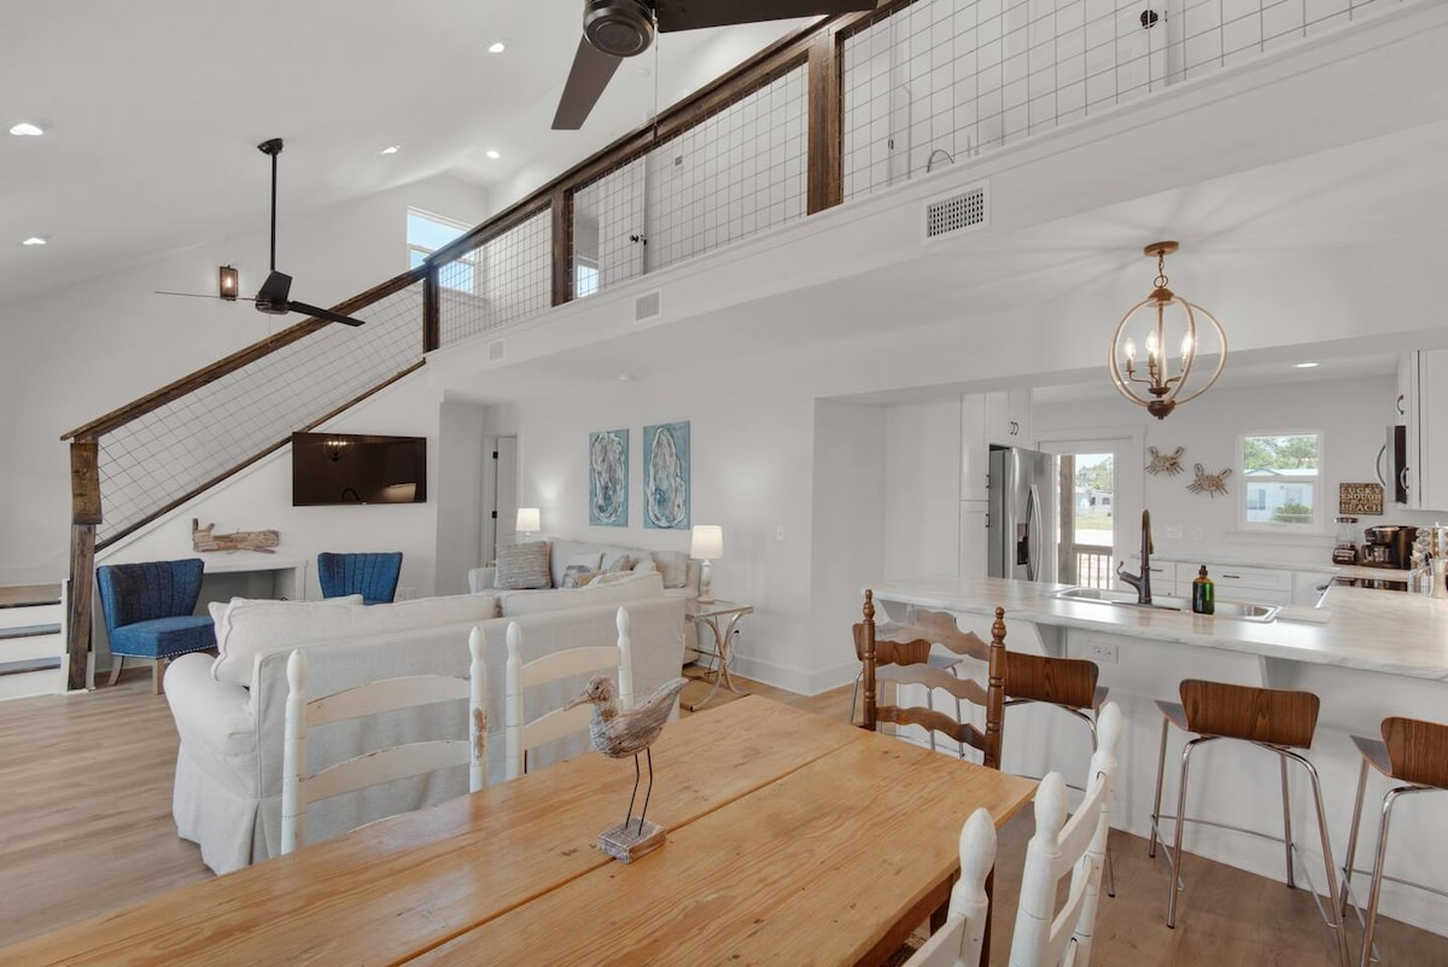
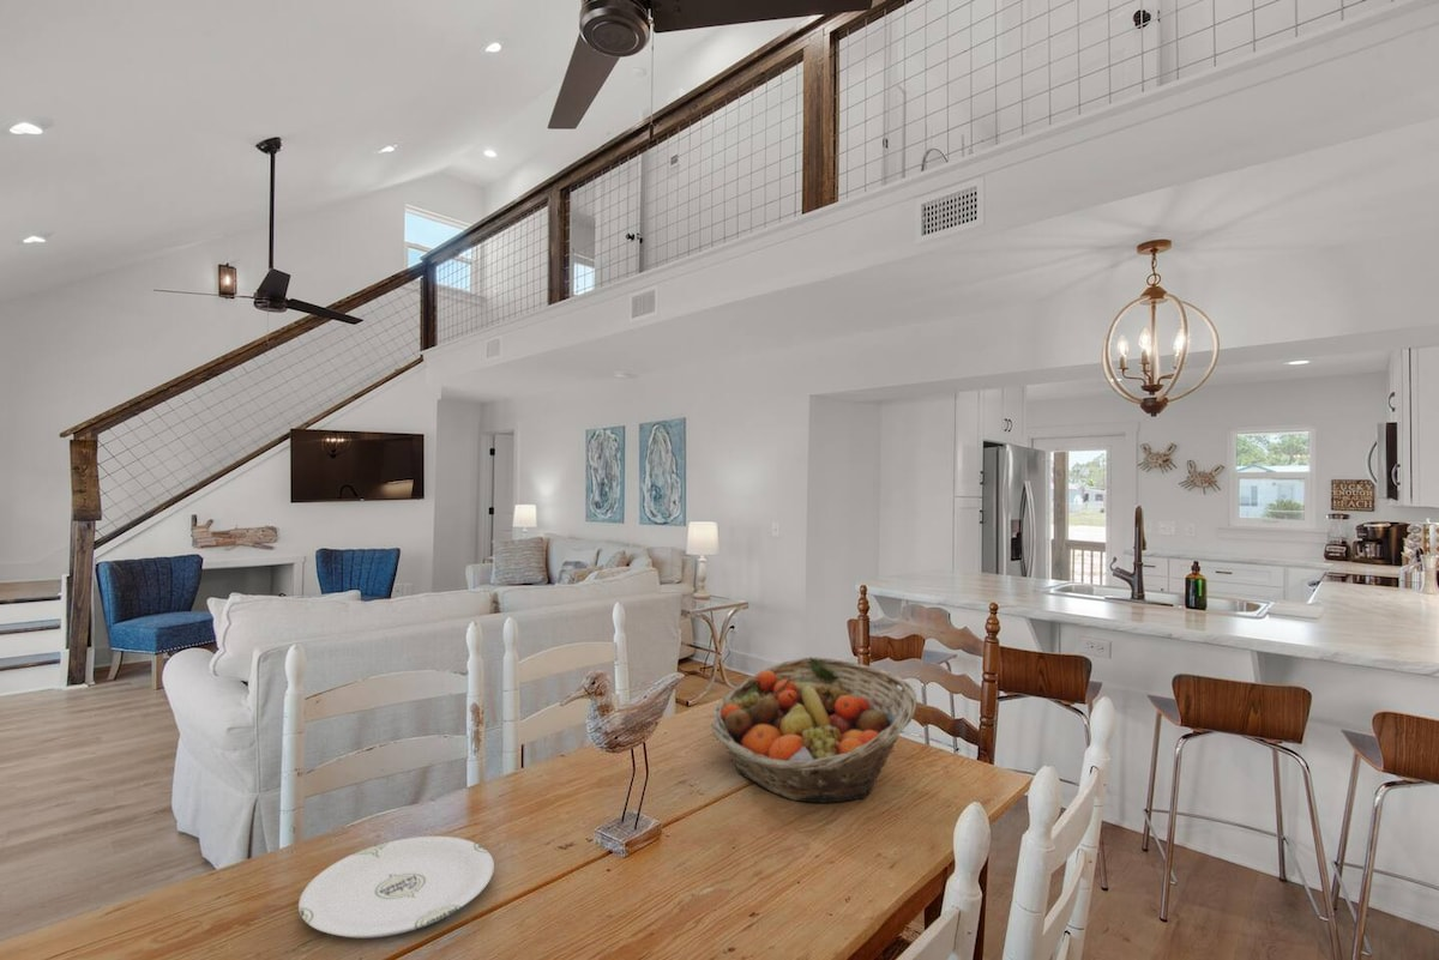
+ plate [297,835,495,938]
+ fruit basket [710,656,917,804]
